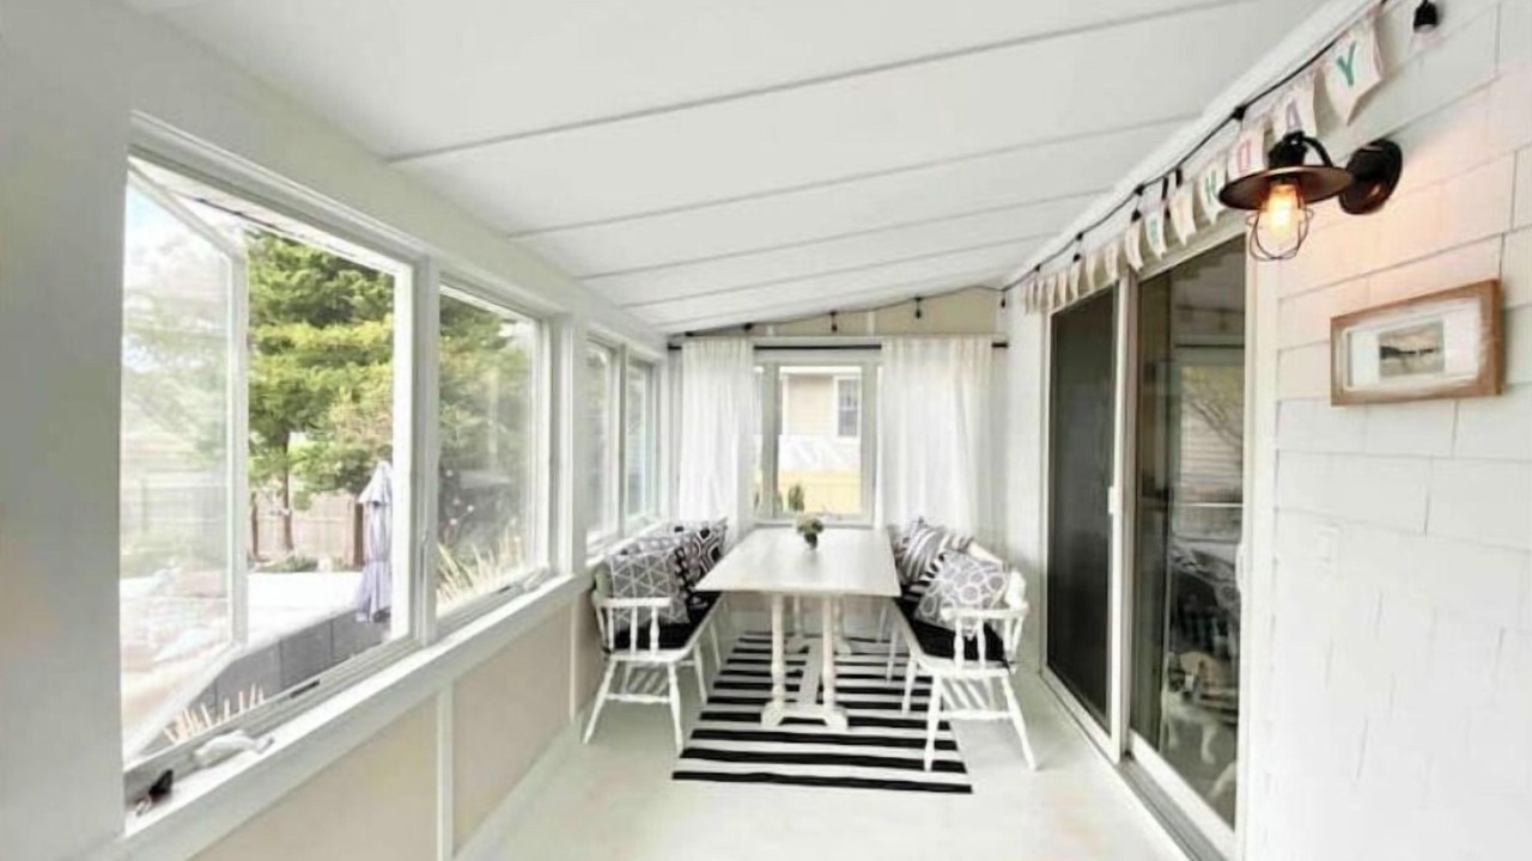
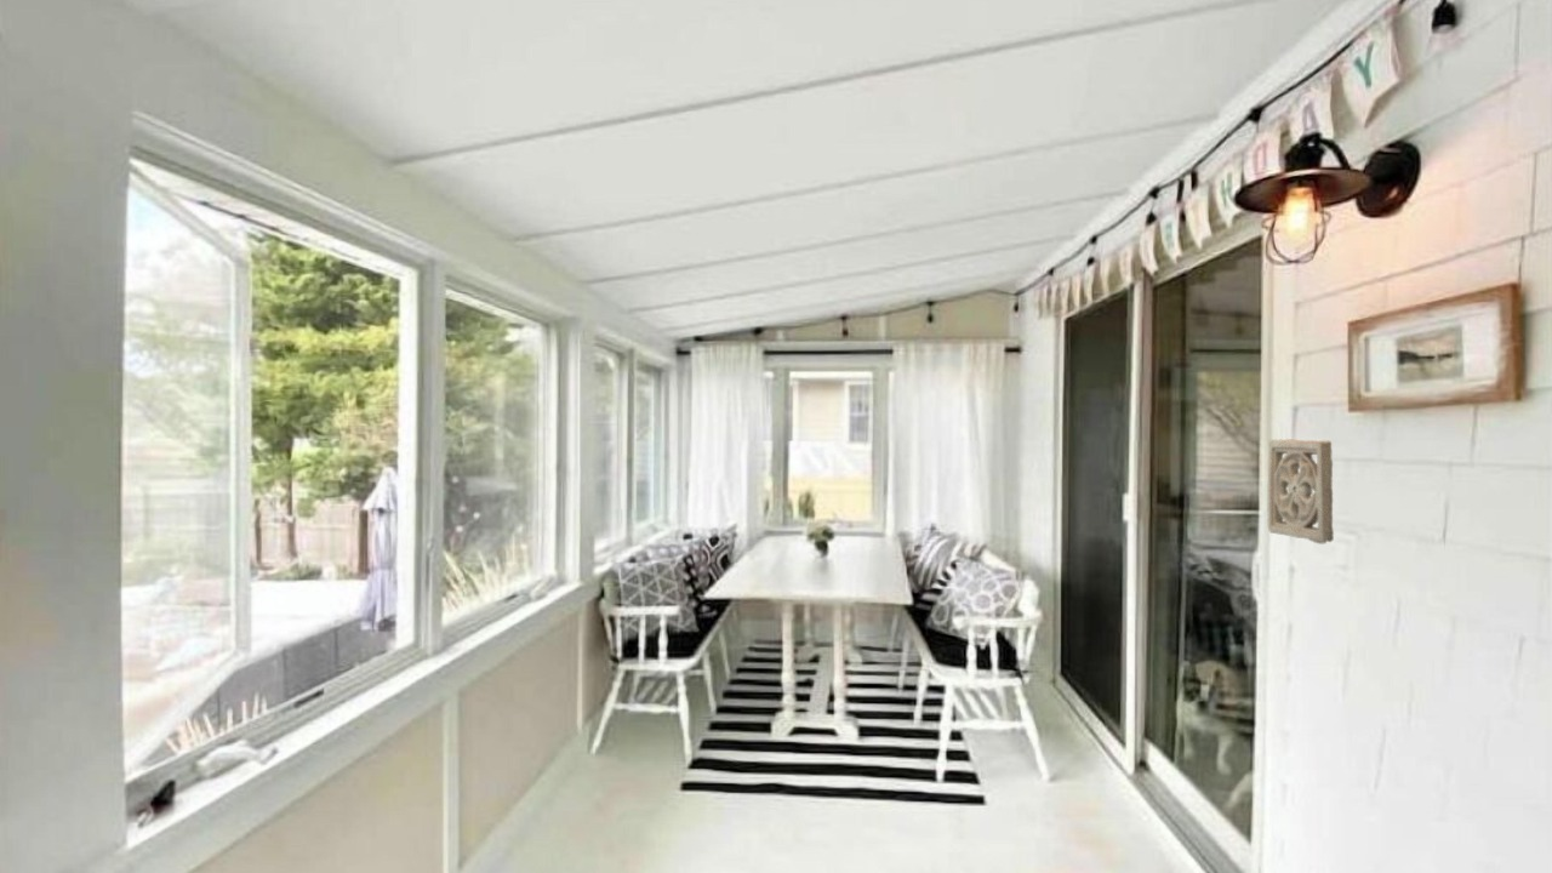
+ wall ornament [1266,438,1335,546]
